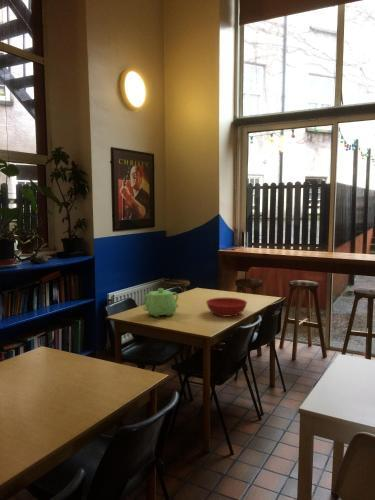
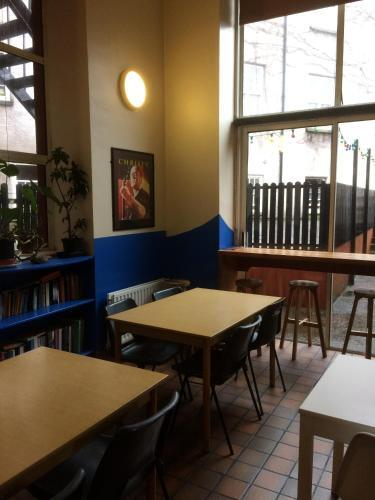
- bowl [205,297,248,317]
- teapot [142,287,179,318]
